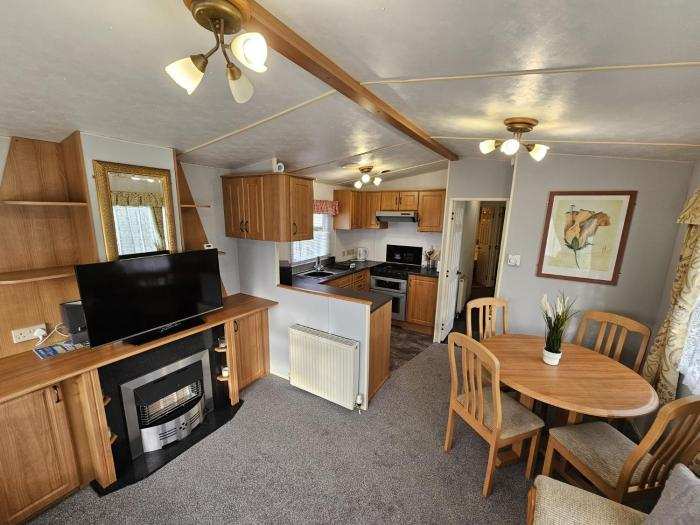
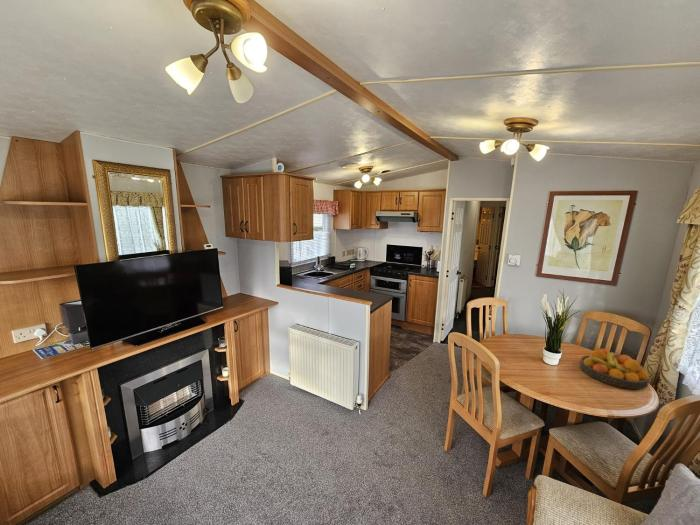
+ fruit bowl [578,348,650,390]
